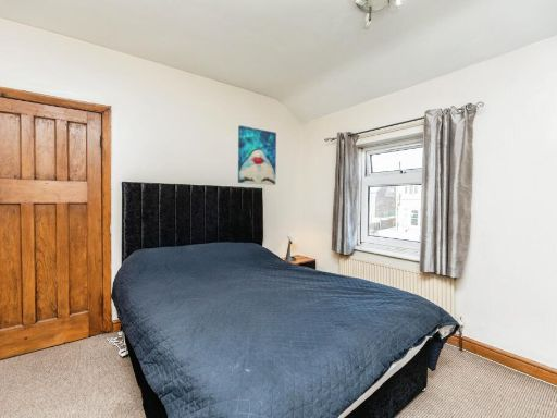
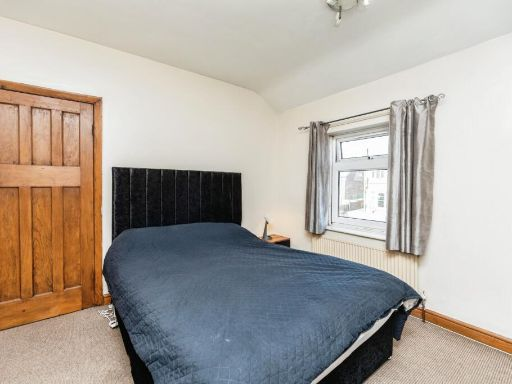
- wall art [237,124,277,186]
